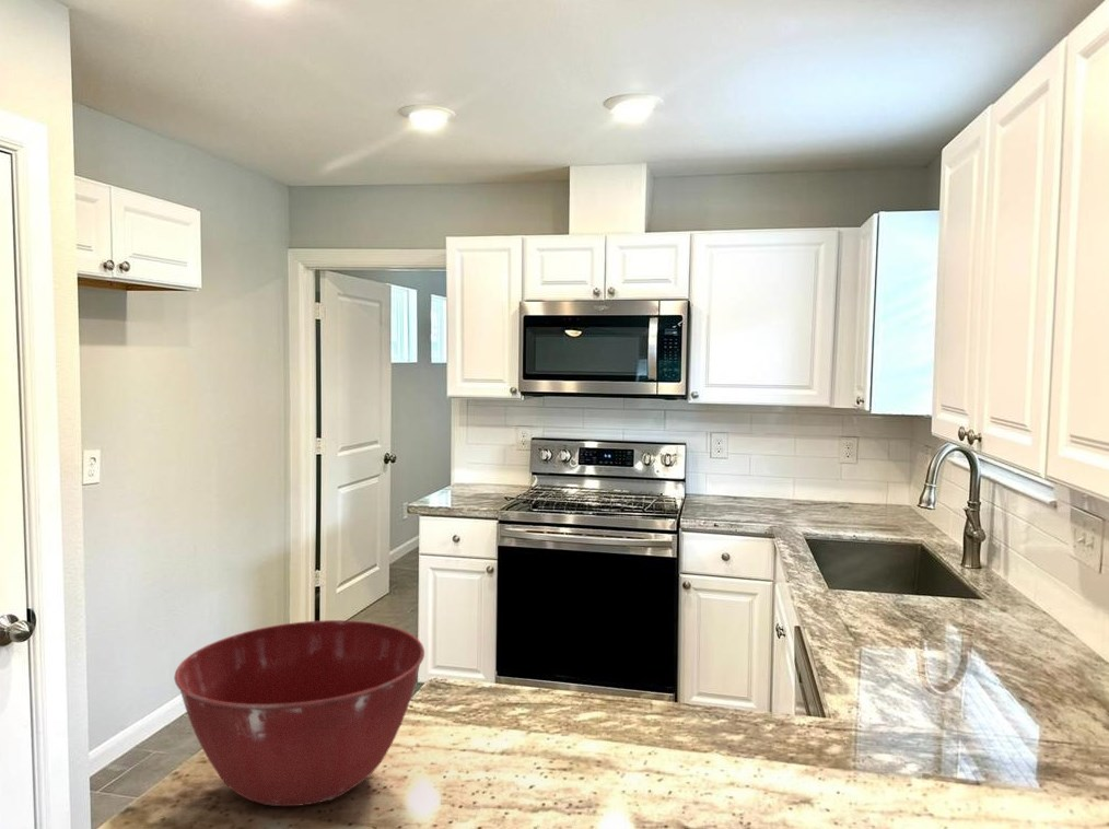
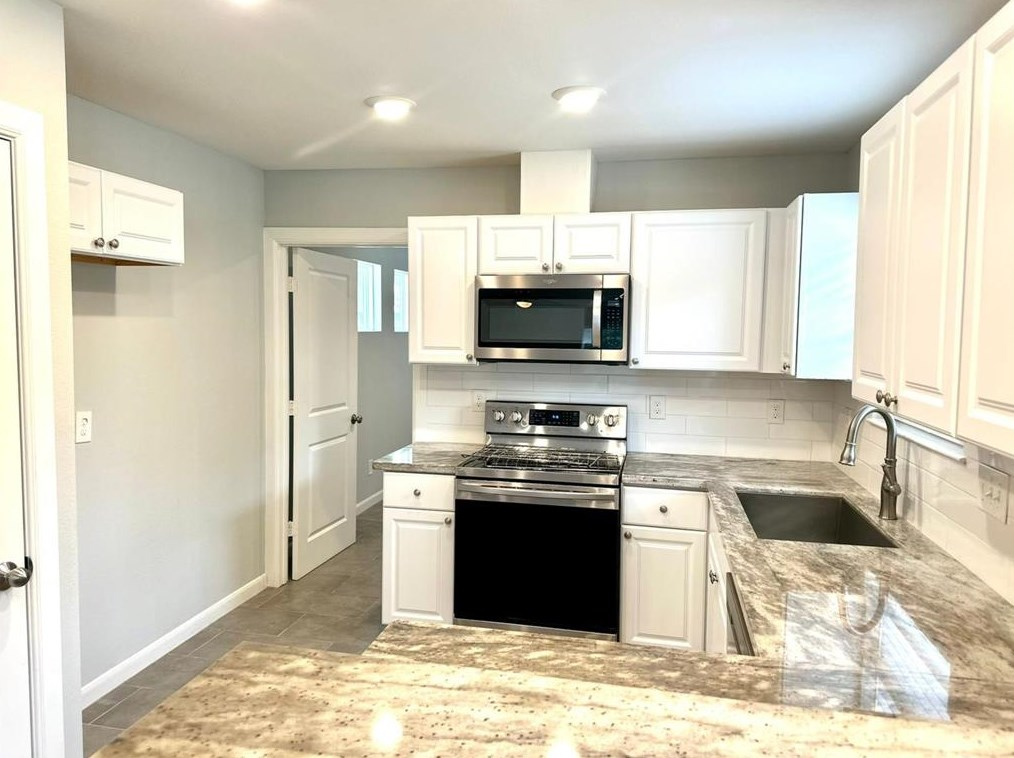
- mixing bowl [173,619,425,807]
